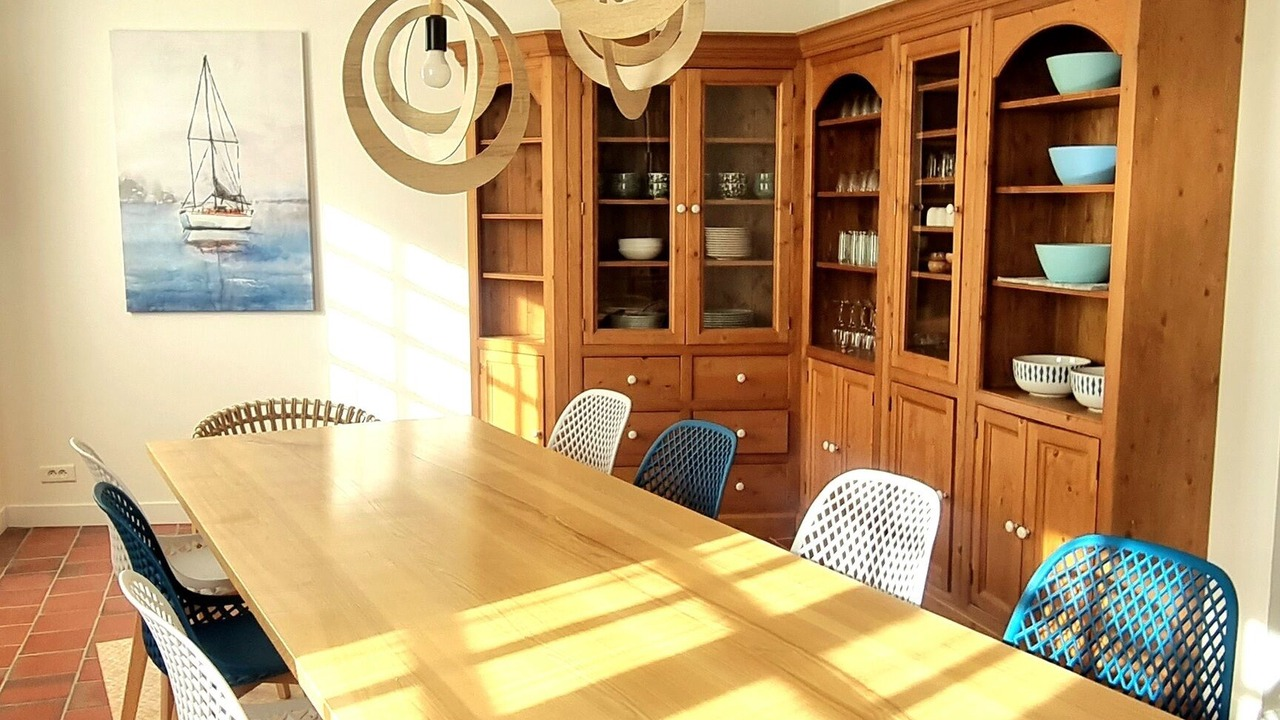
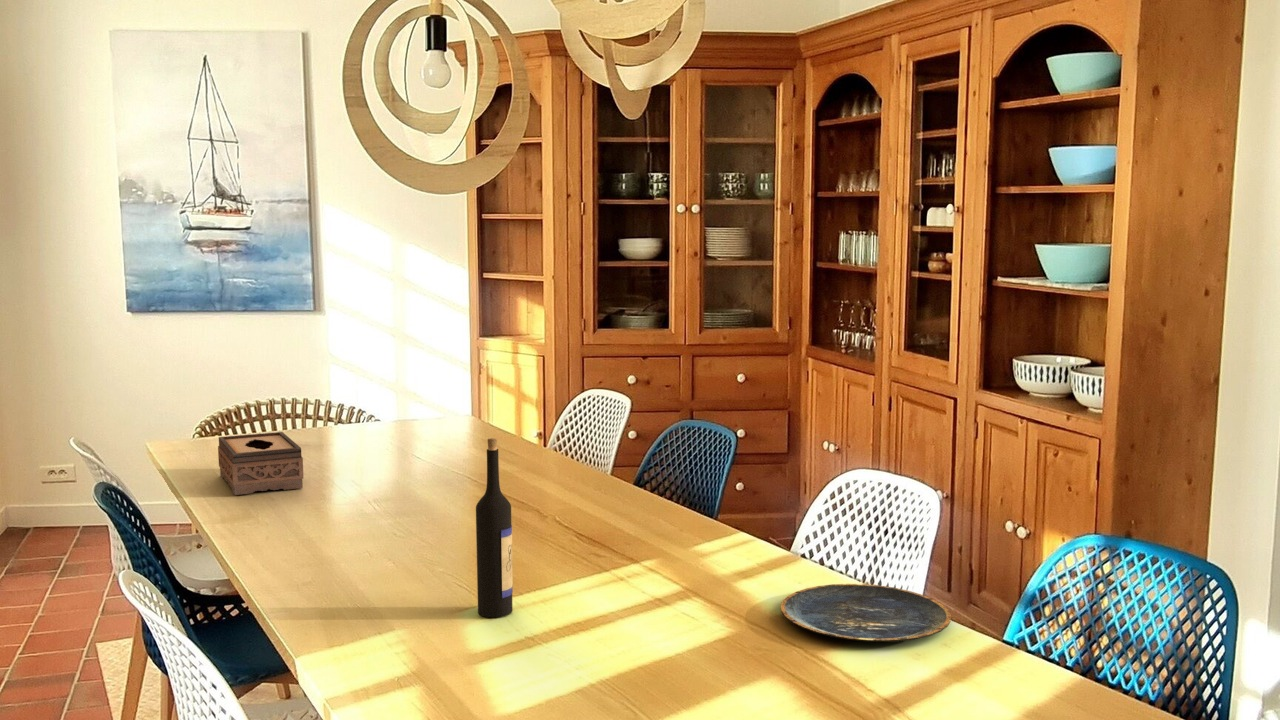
+ tissue box [217,431,305,496]
+ wine bottle [475,437,514,618]
+ plate [780,583,952,643]
